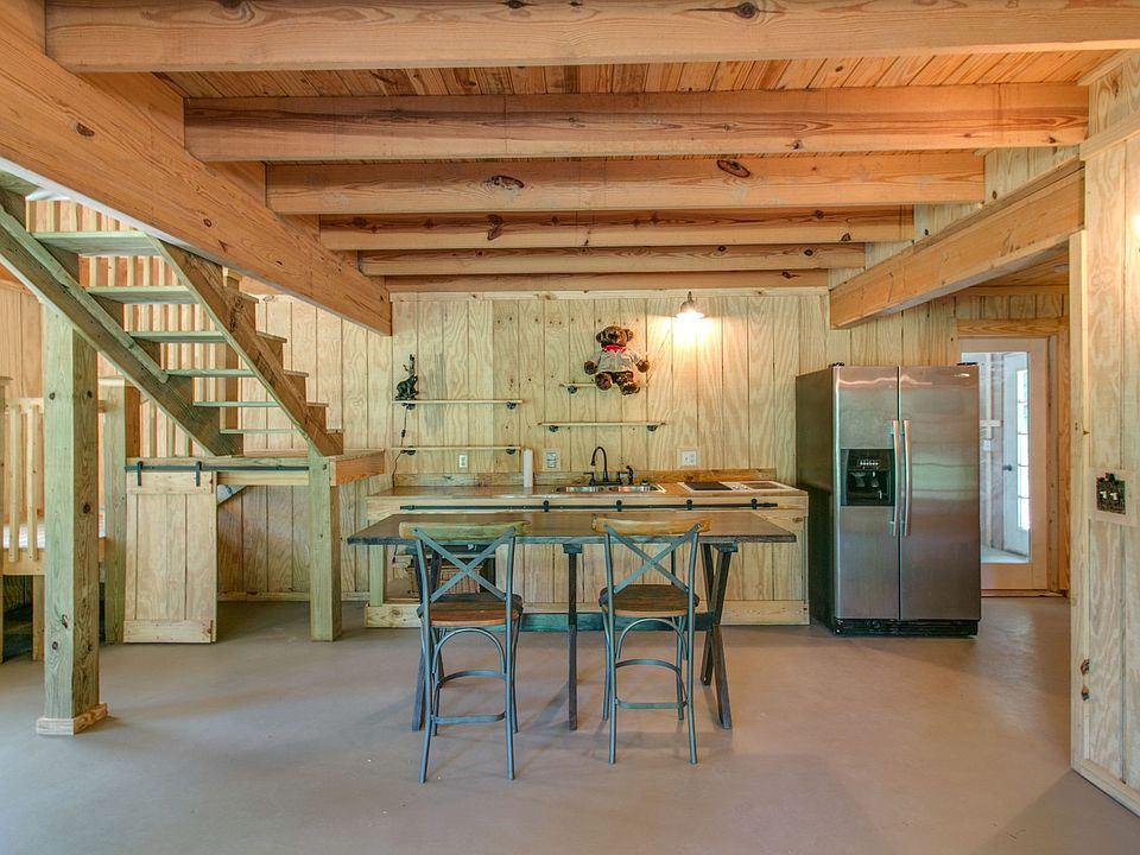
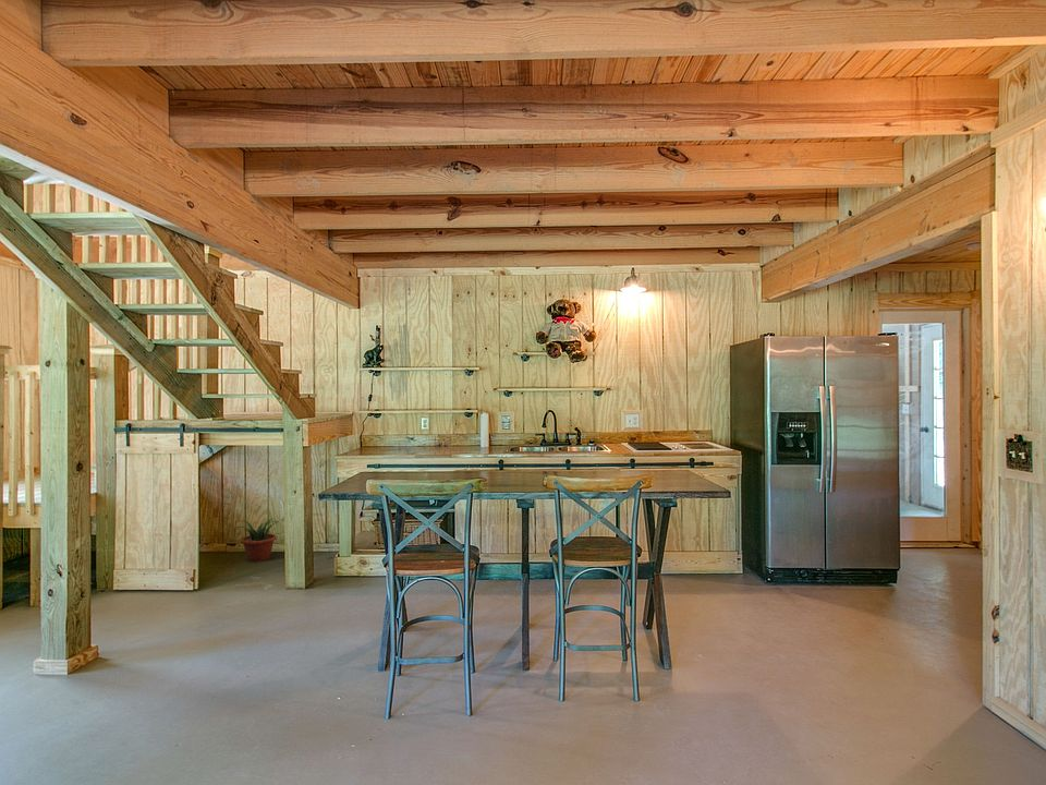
+ potted plant [234,518,280,563]
